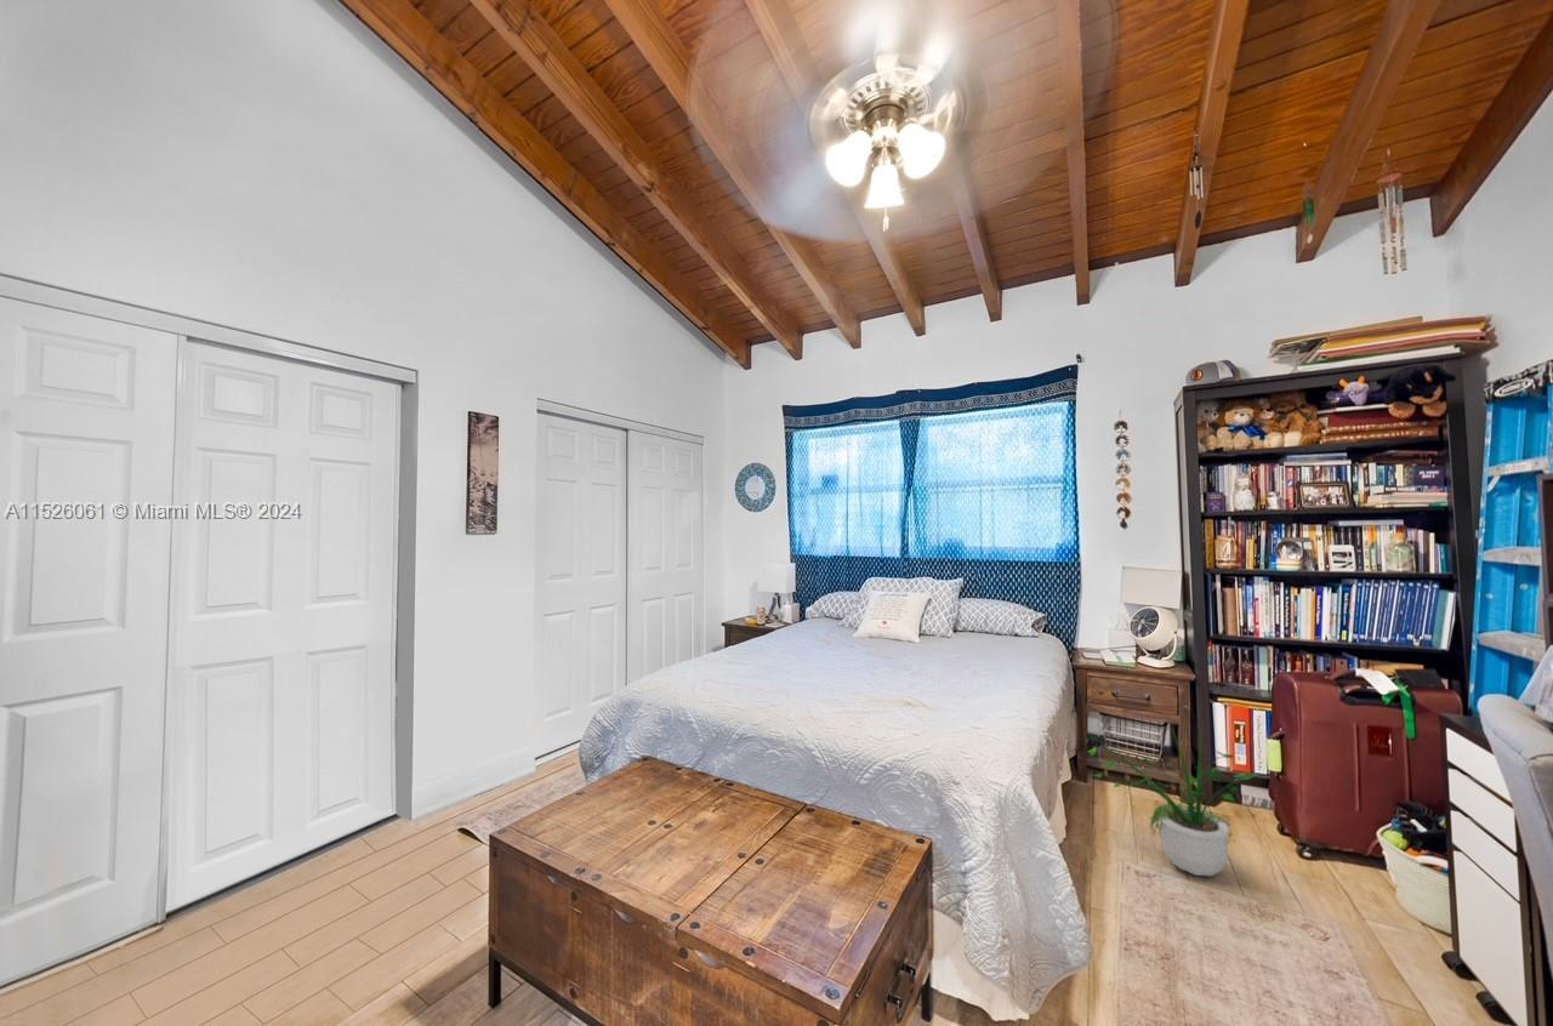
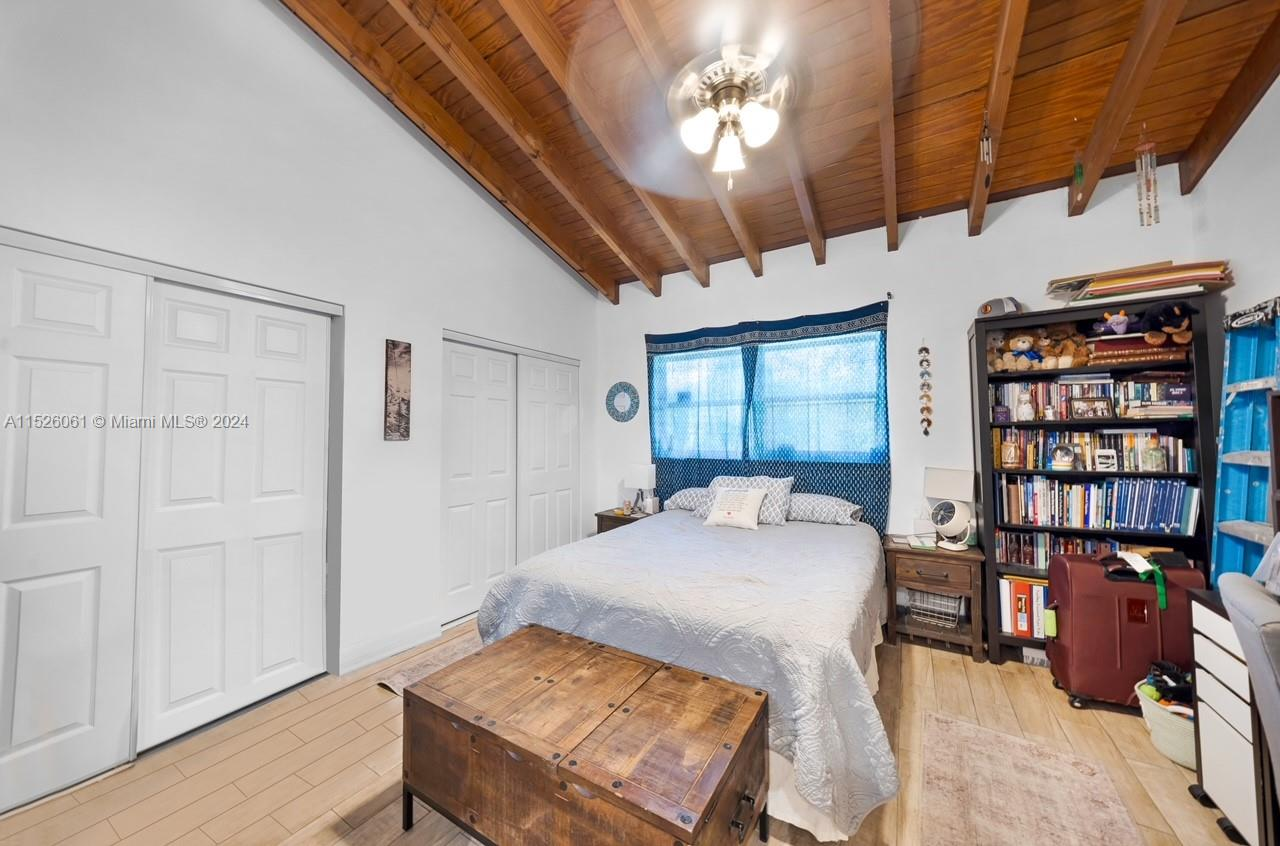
- potted plant [1077,719,1261,878]
